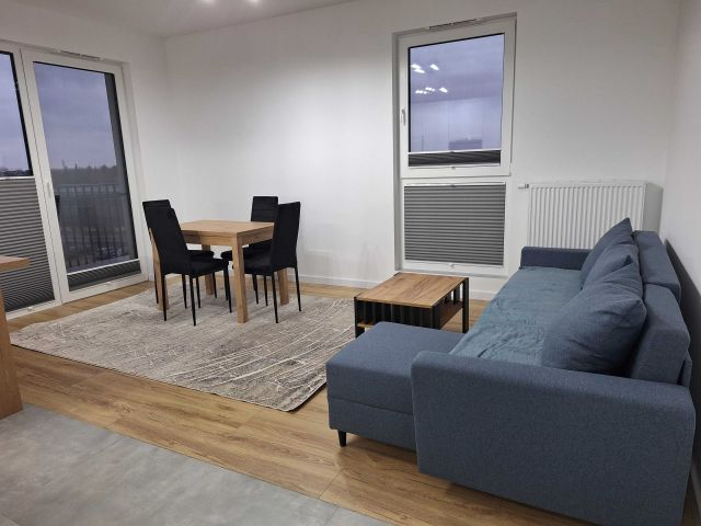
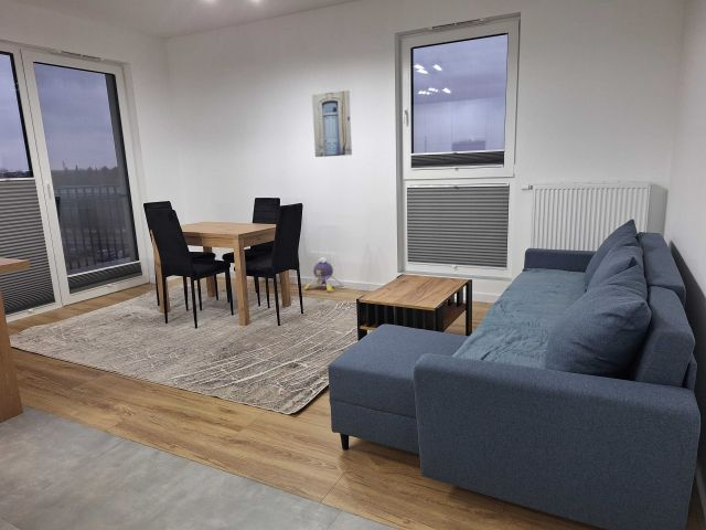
+ plush toy [303,256,344,293]
+ wall art [311,89,353,158]
